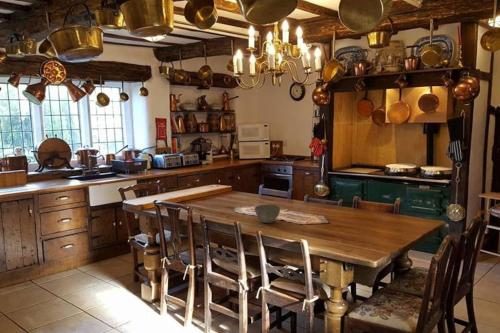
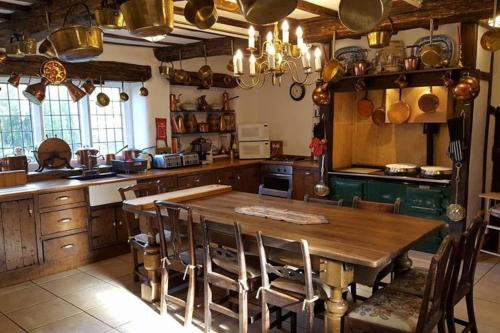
- bowl [253,203,281,224]
